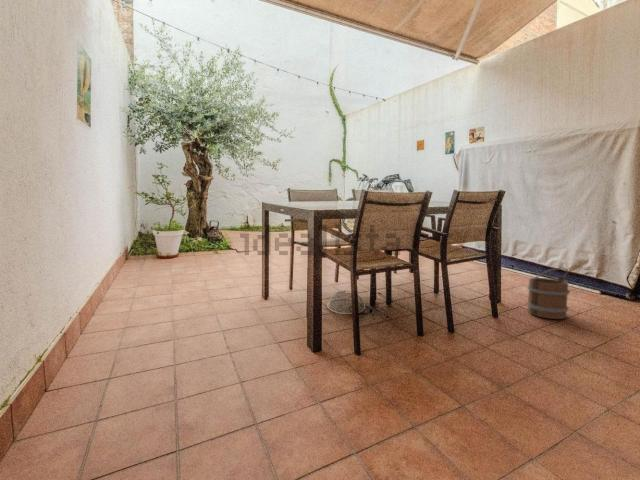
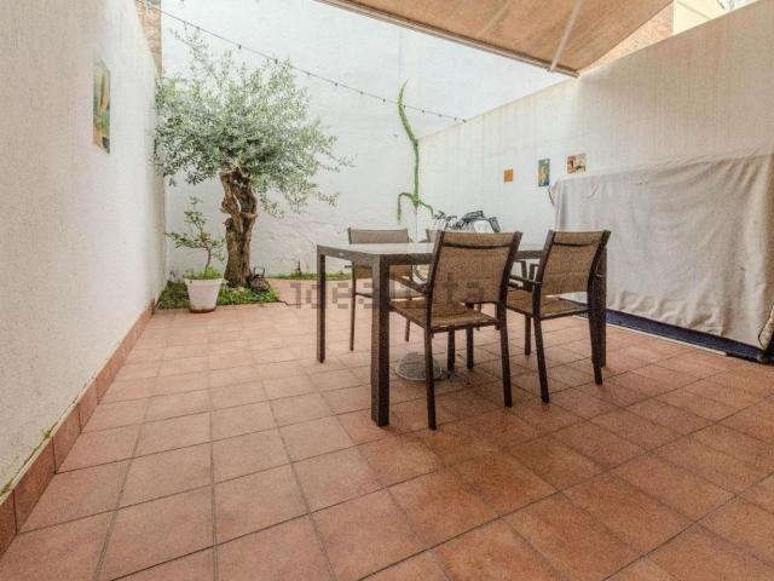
- bucket [526,267,571,320]
